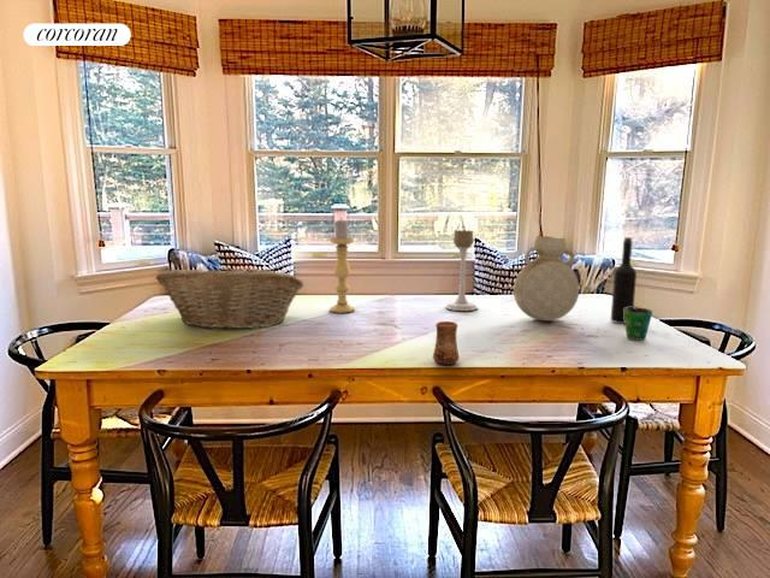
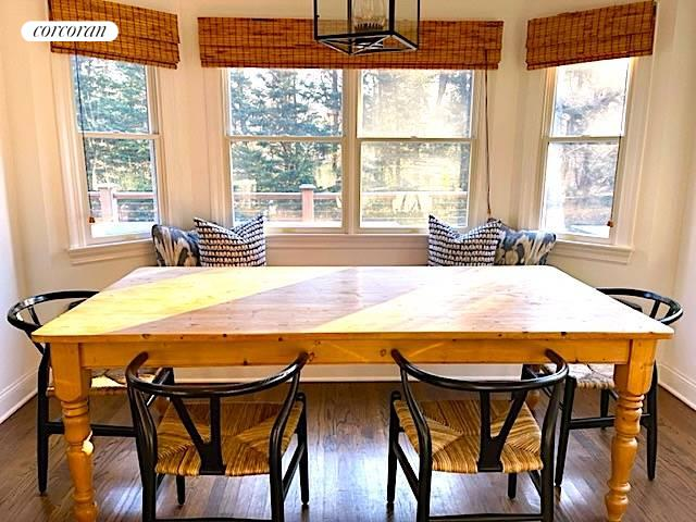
- vase [513,235,580,322]
- fruit basket [155,266,304,330]
- candle holder [328,219,356,314]
- cup [624,306,653,342]
- candle holder [444,229,479,312]
- cup [432,320,461,366]
- wine bottle [610,236,638,325]
